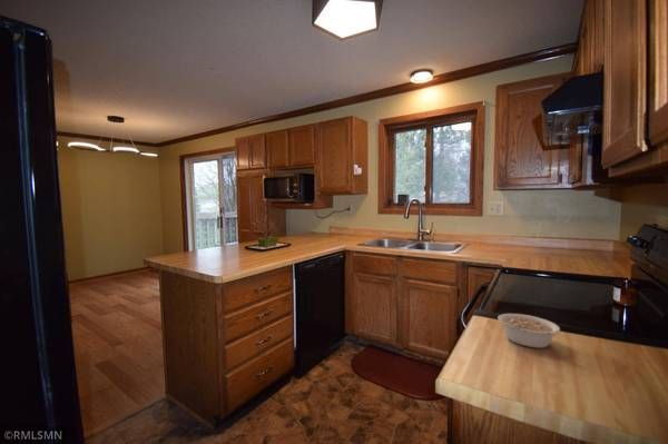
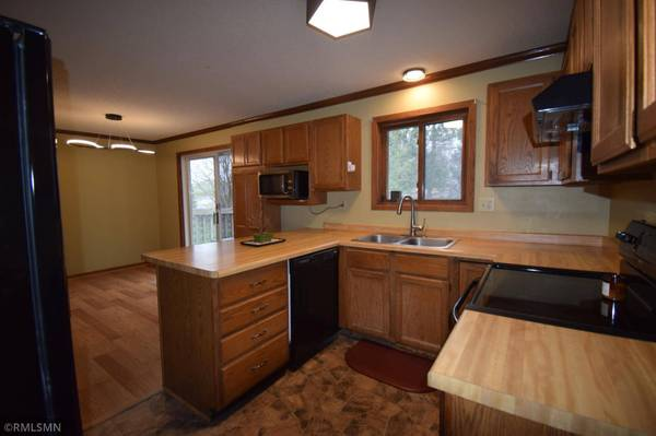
- legume [497,313,561,349]
